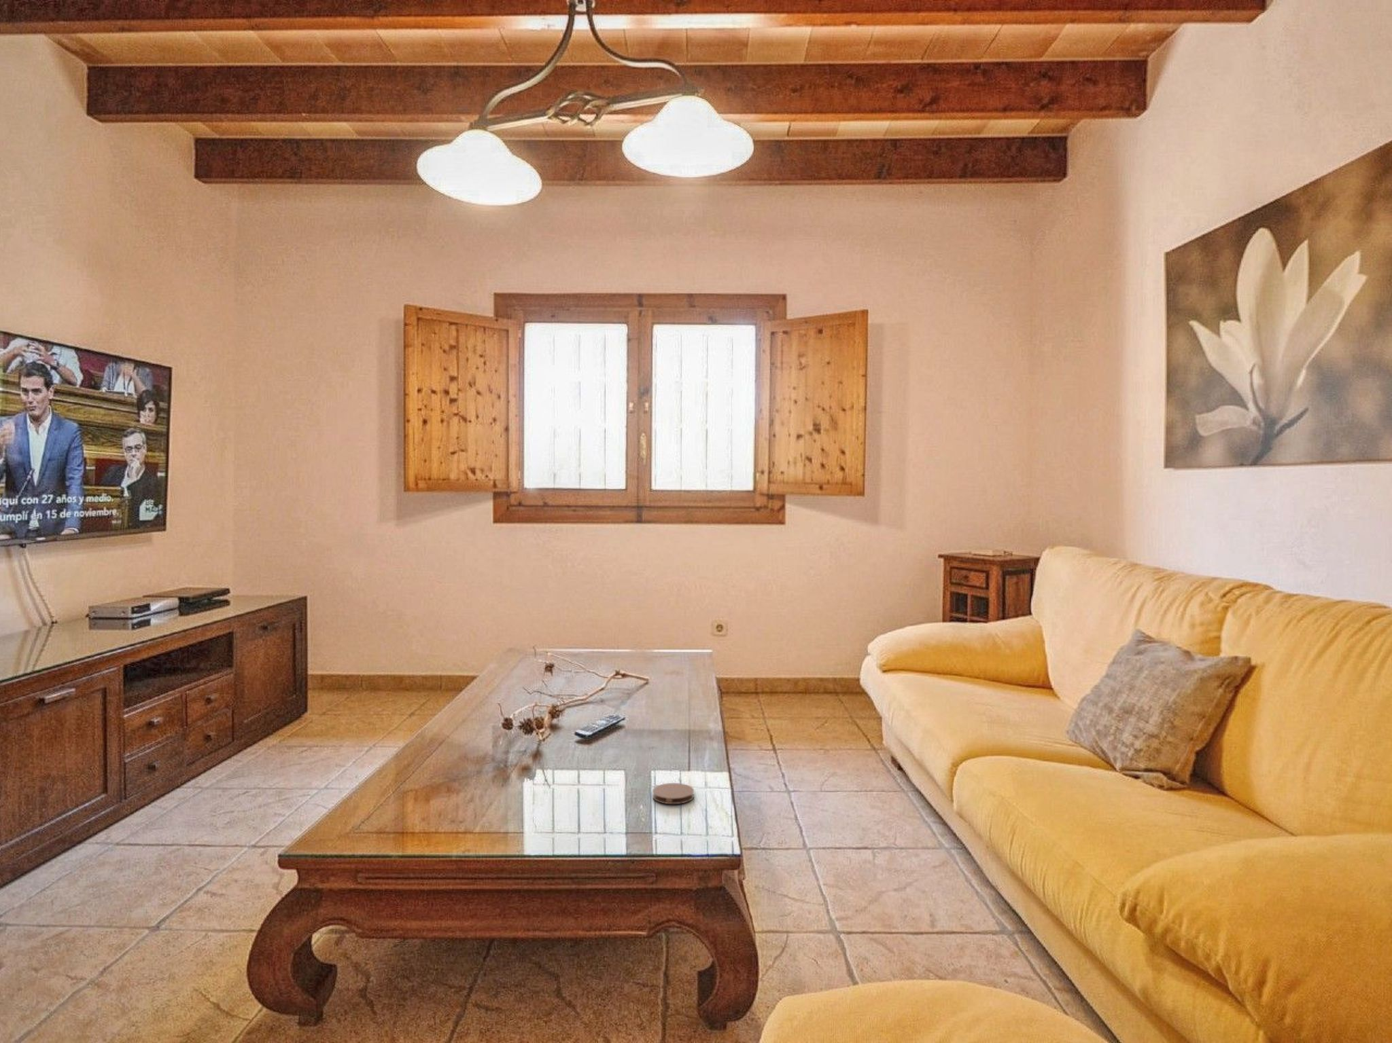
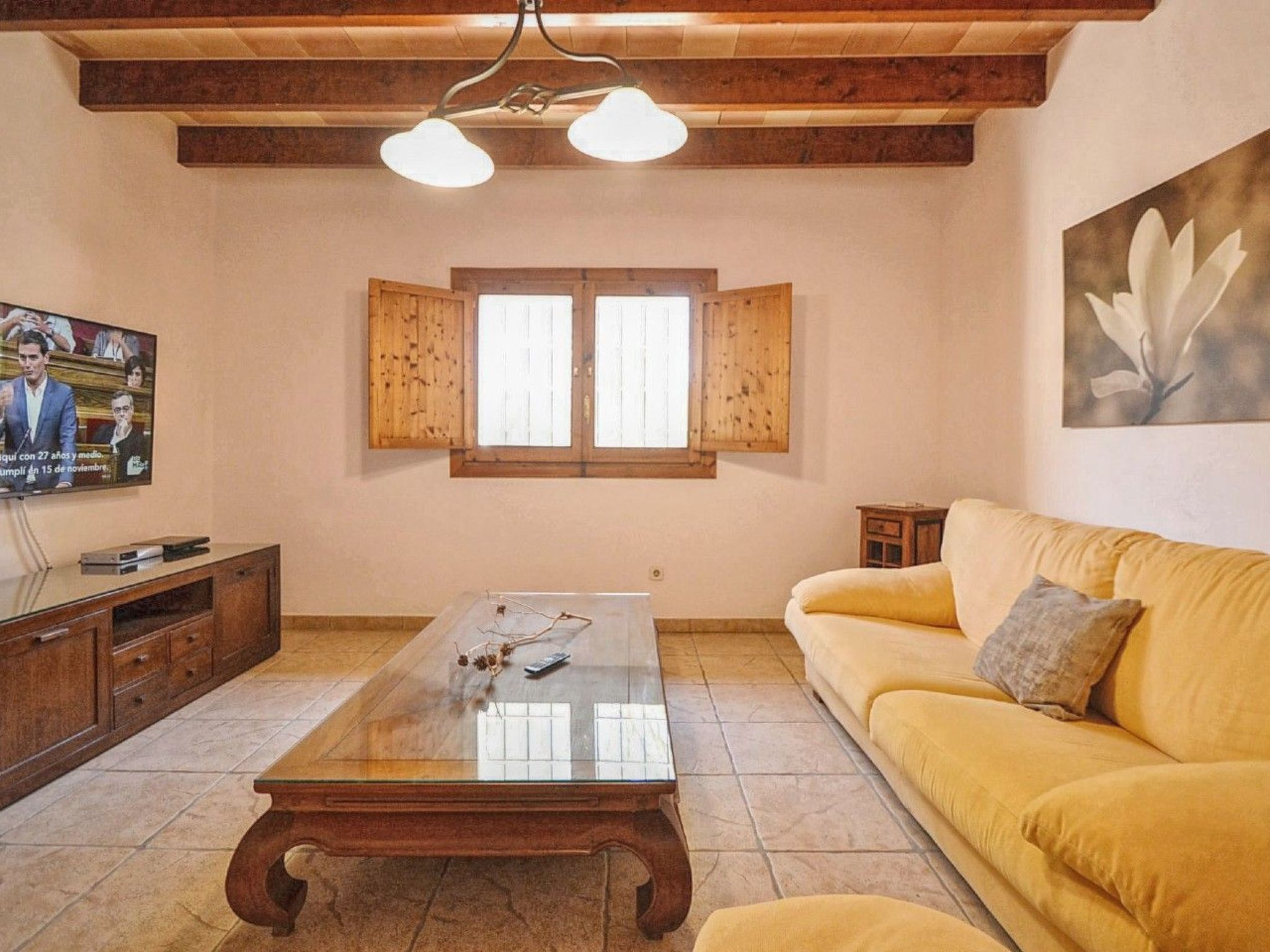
- coaster [652,782,695,804]
